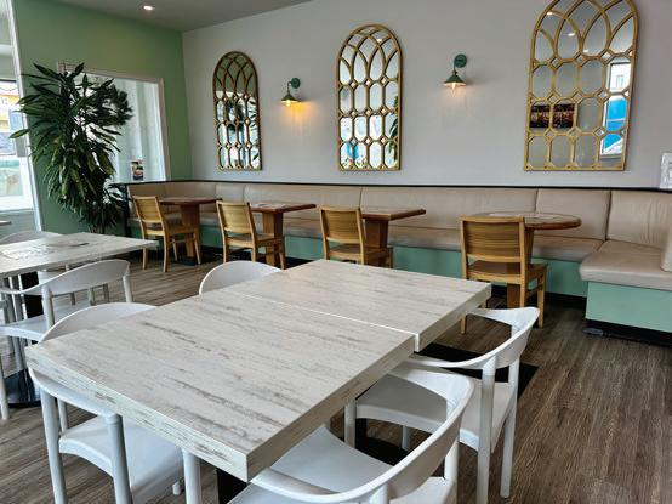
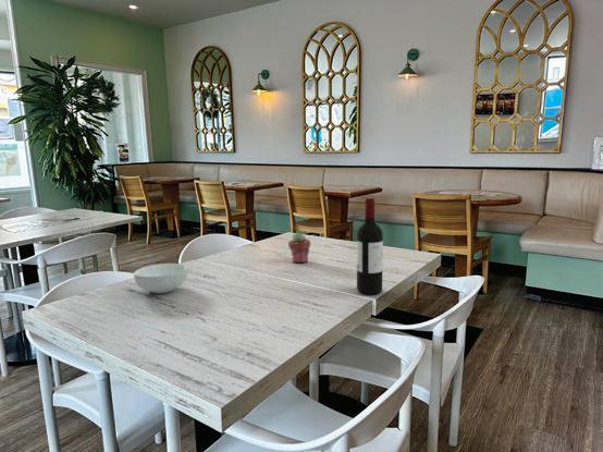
+ wine bottle [356,197,384,295]
+ potted succulent [287,232,311,264]
+ cereal bowl [133,262,188,294]
